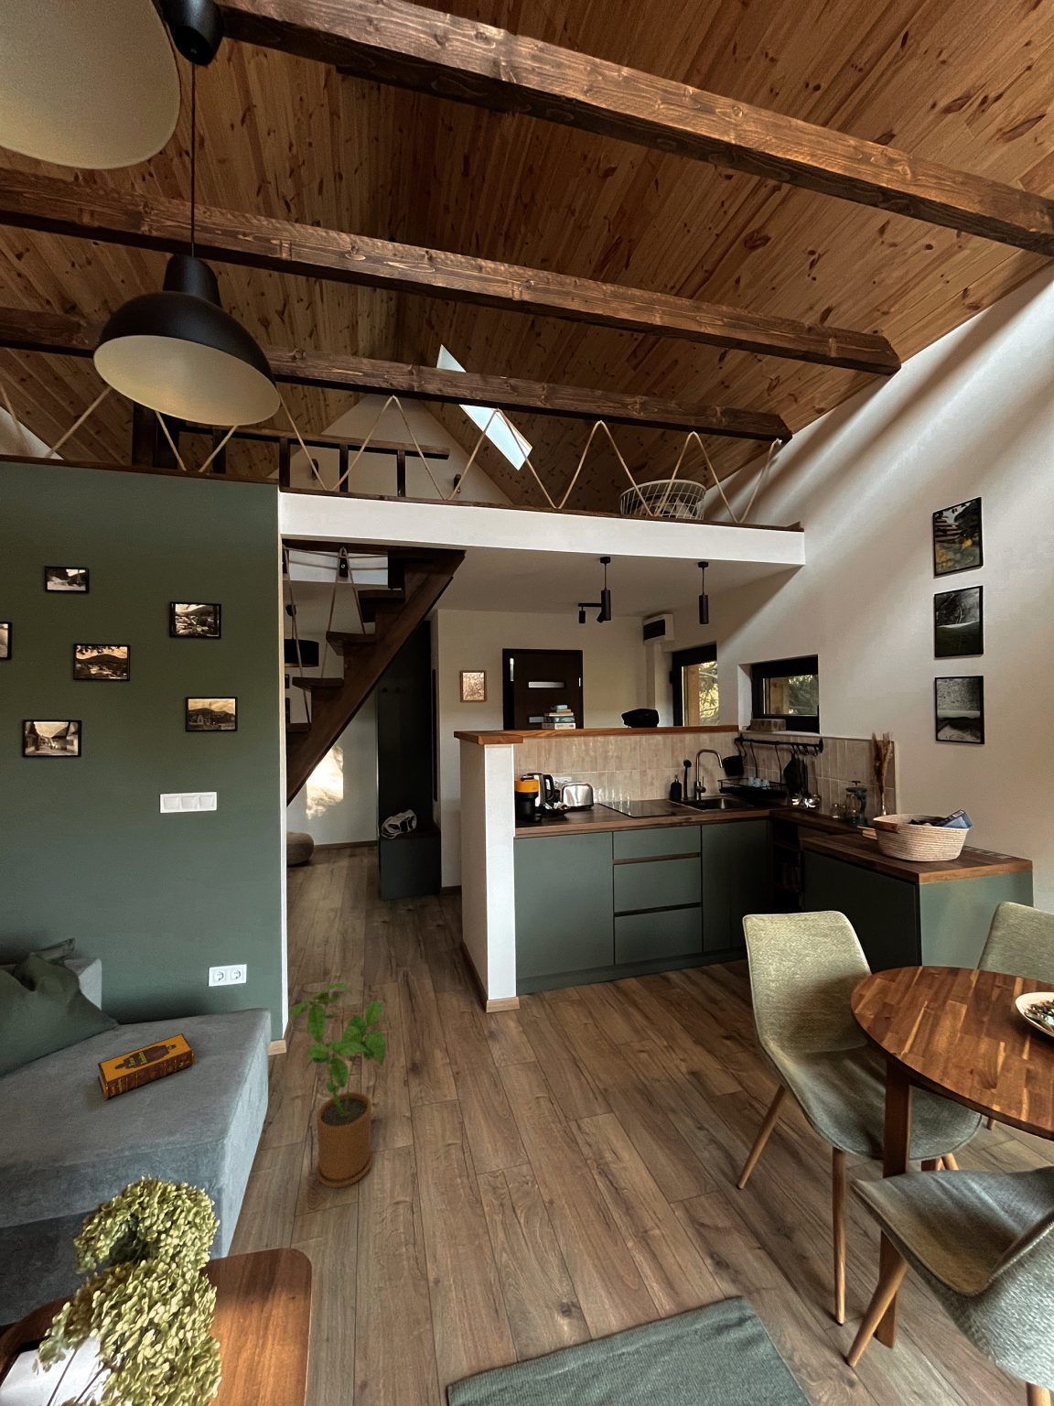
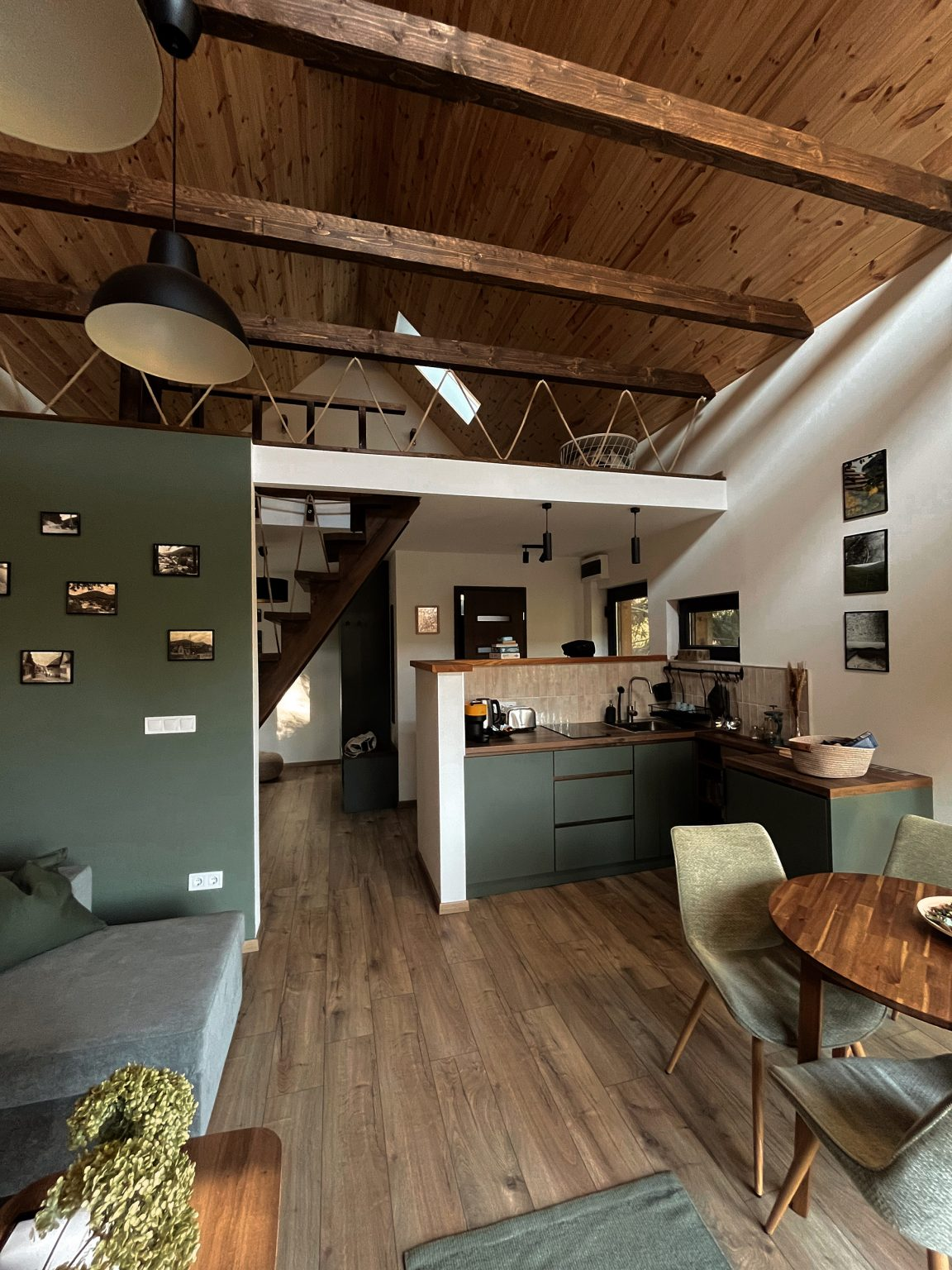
- house plant [287,982,388,1189]
- hardback book [97,1033,196,1100]
